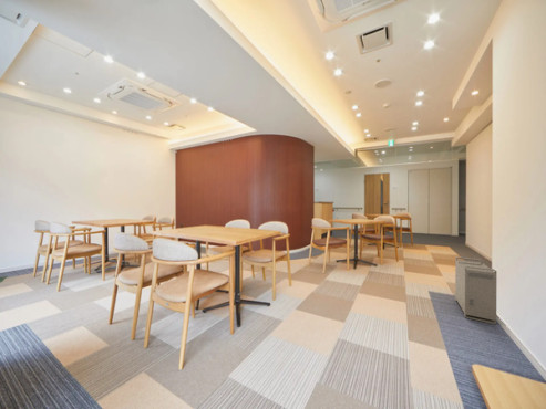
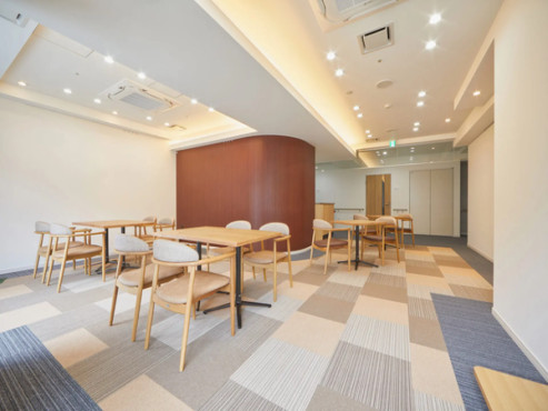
- storage bin [454,256,498,325]
